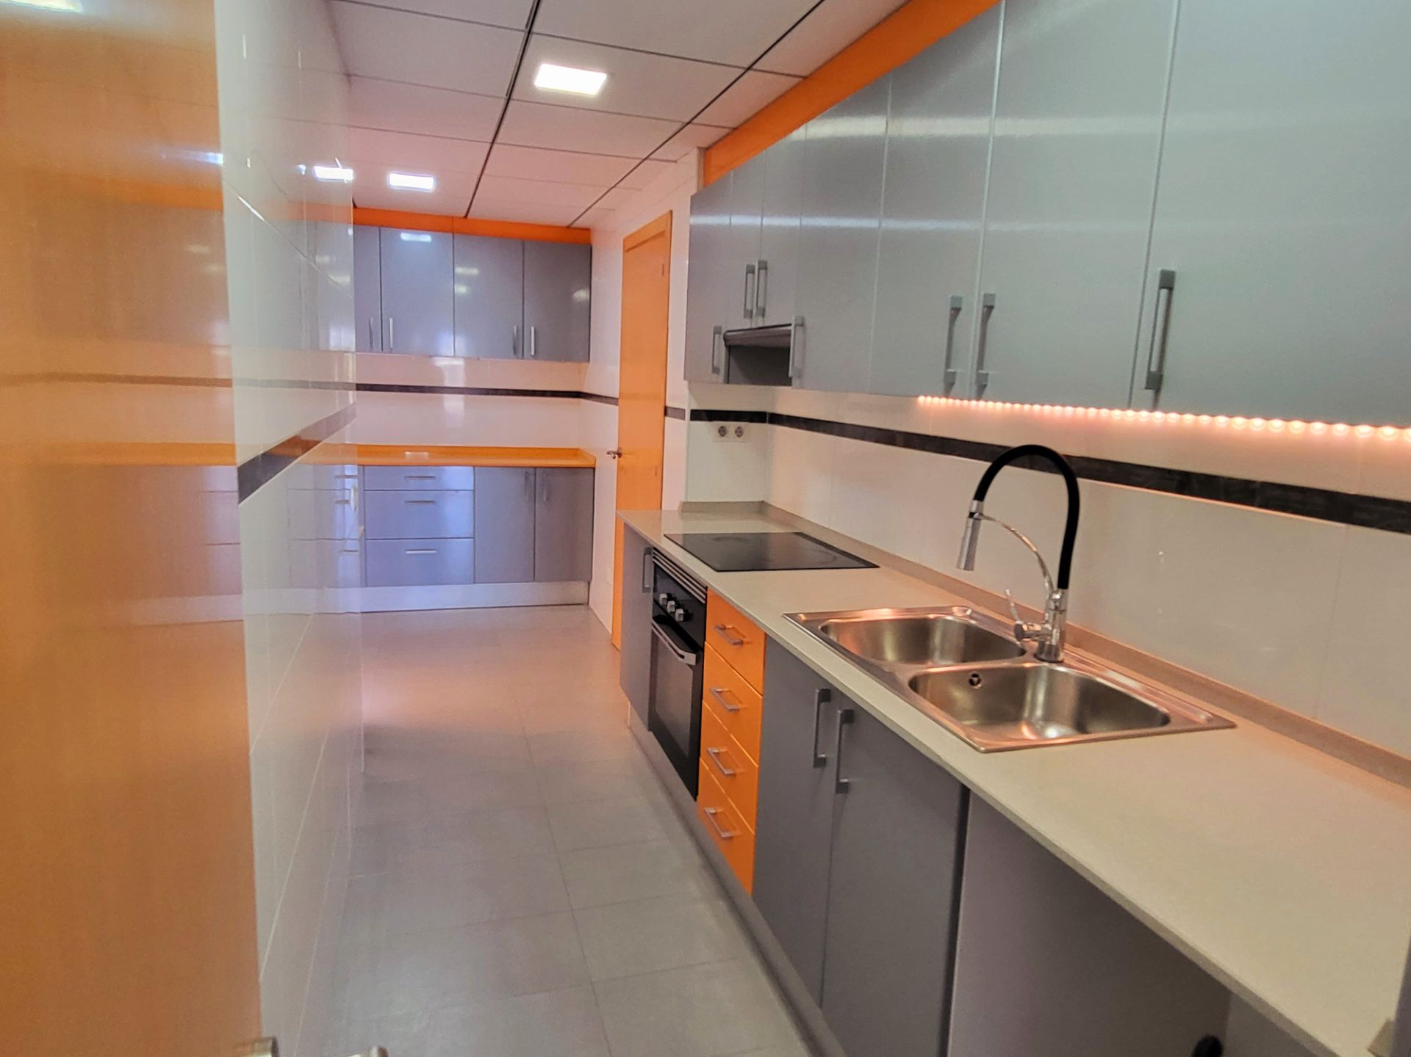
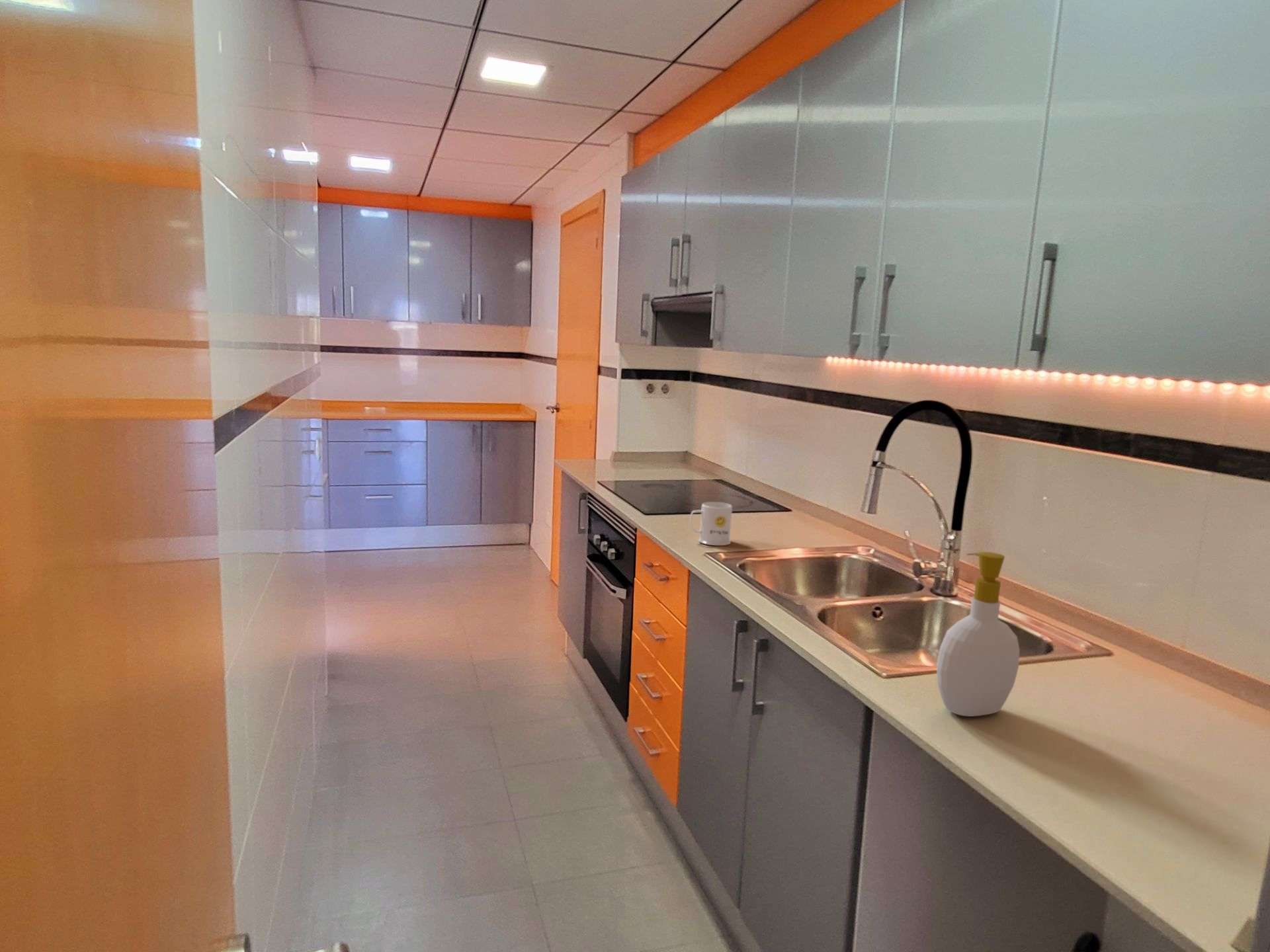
+ soap bottle [936,551,1020,717]
+ mug [689,501,733,546]
